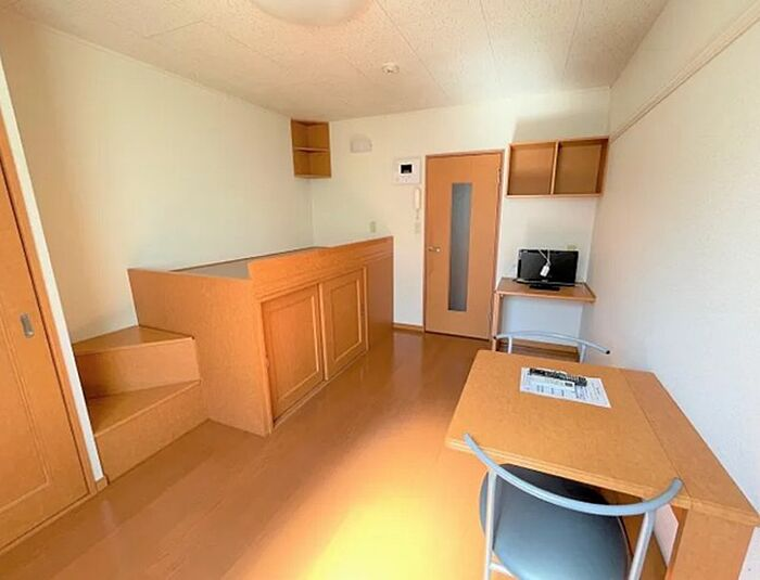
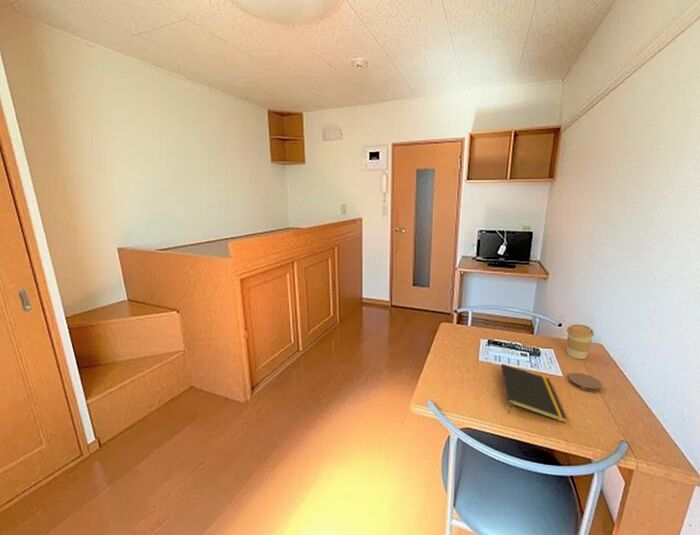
+ notepad [500,363,568,424]
+ coaster [567,372,603,393]
+ coffee cup [566,323,595,360]
